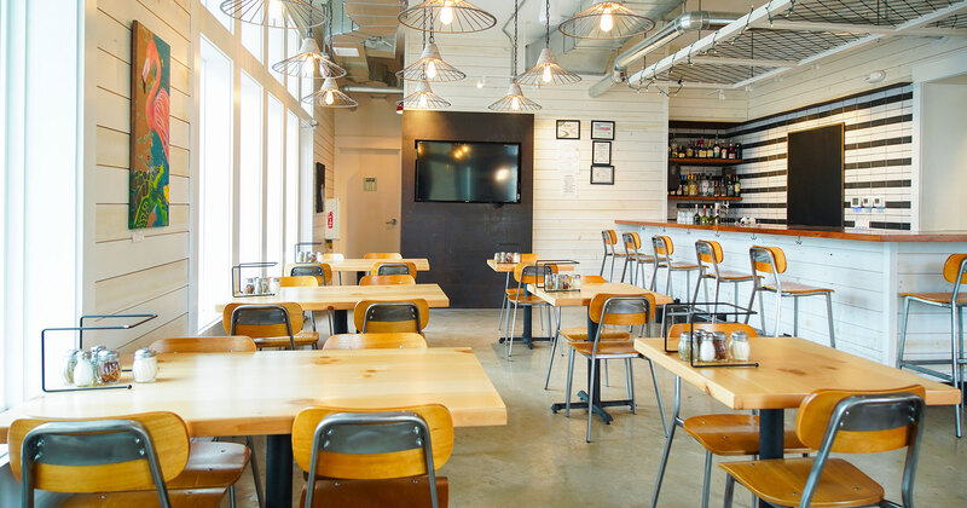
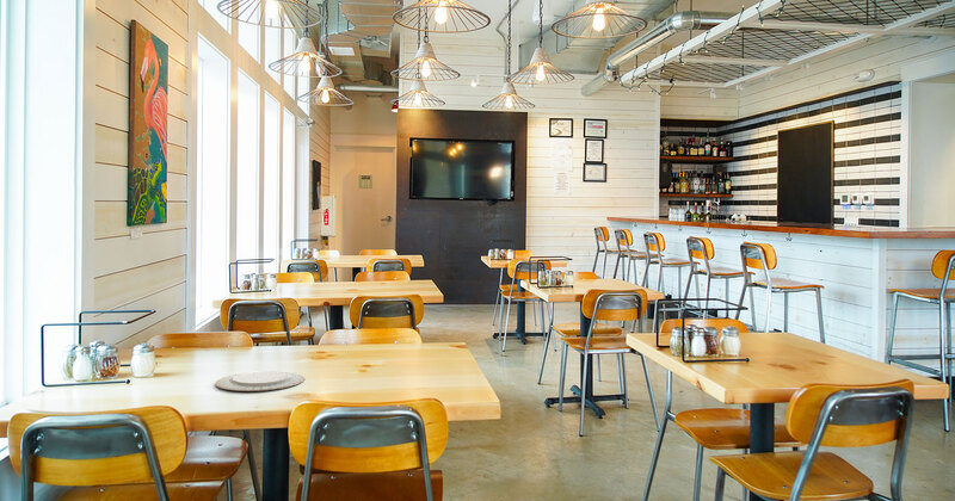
+ chinaware [214,370,306,392]
